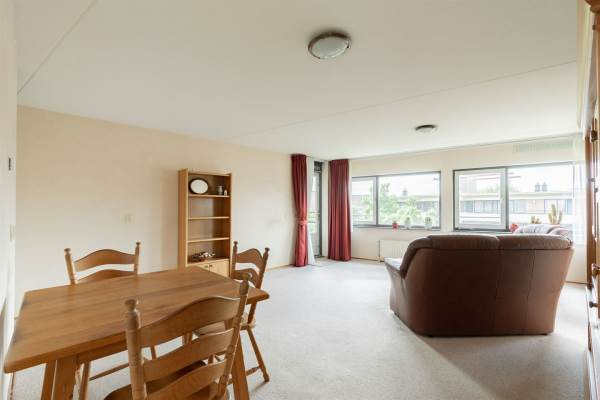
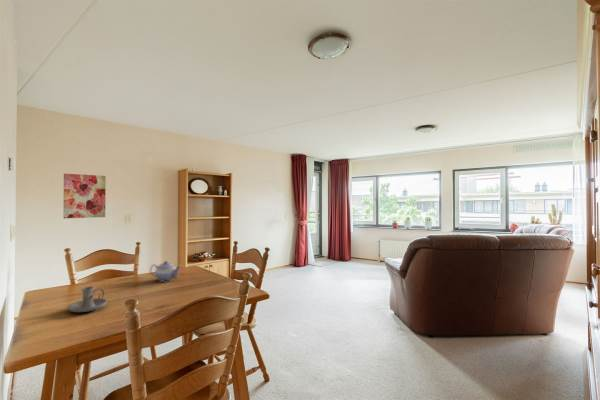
+ teapot [149,260,182,283]
+ candle holder [66,286,108,313]
+ wall art [63,173,107,219]
